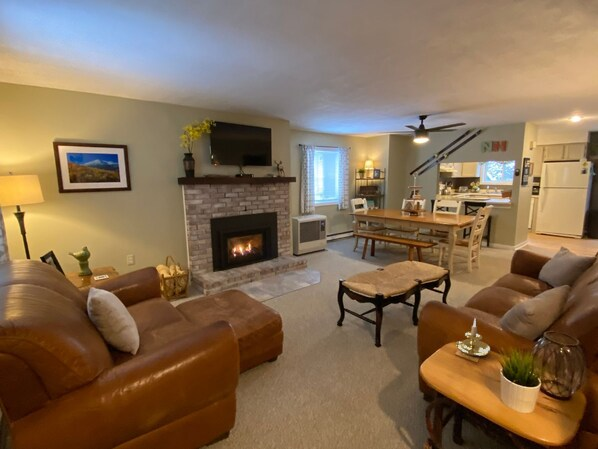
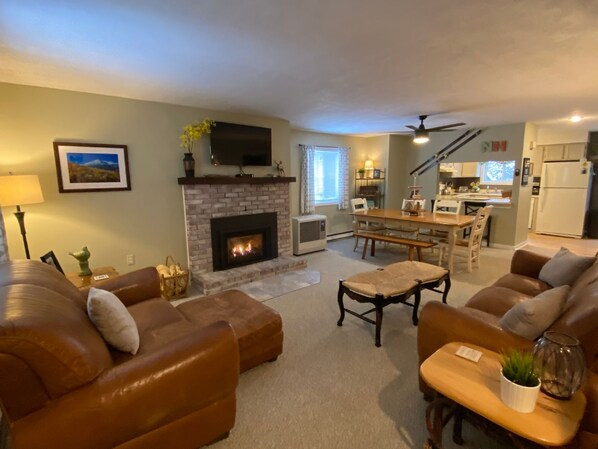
- candle holder [455,318,491,357]
